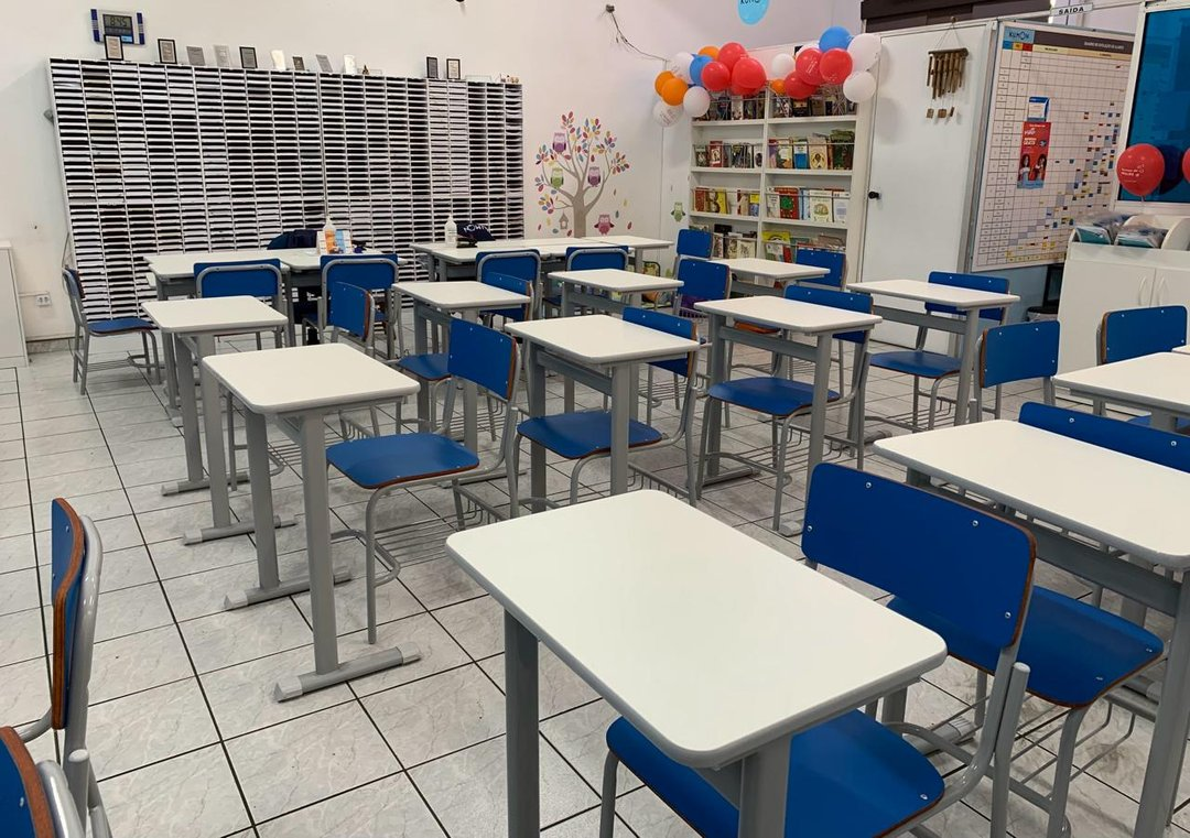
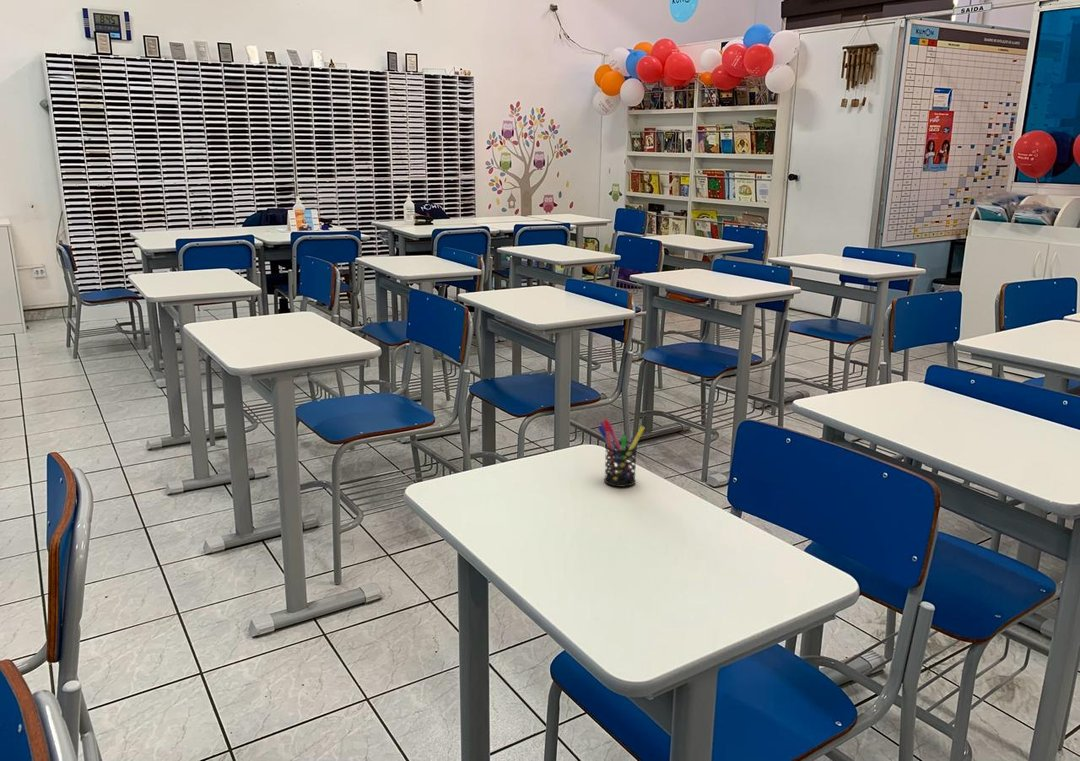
+ pen holder [597,418,646,488]
